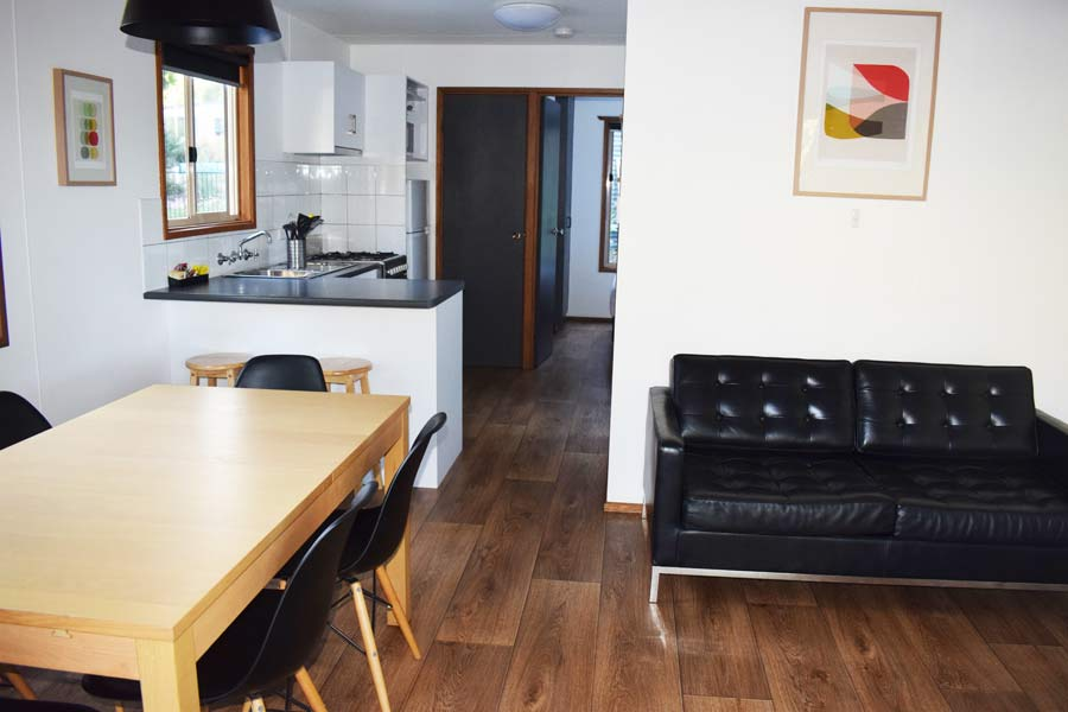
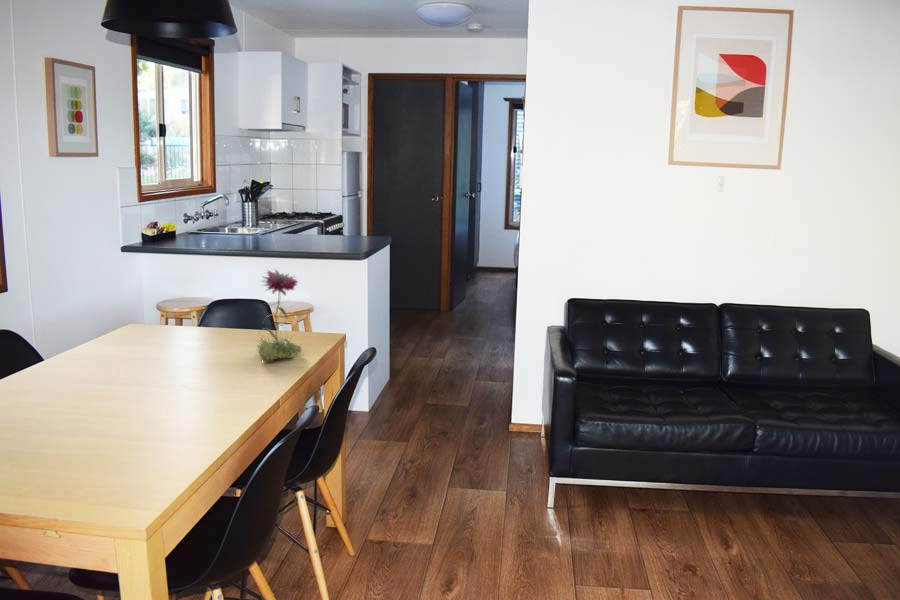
+ flower [255,268,304,362]
